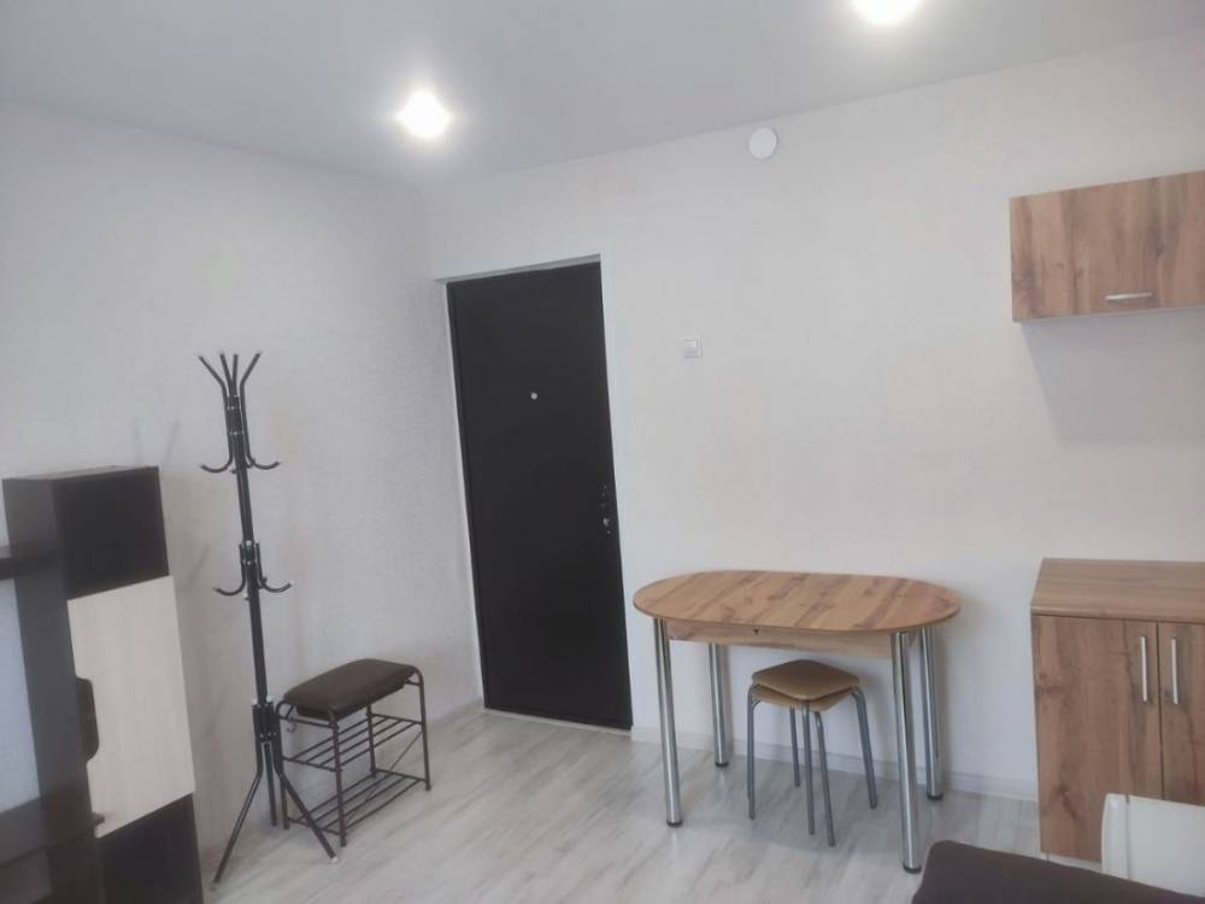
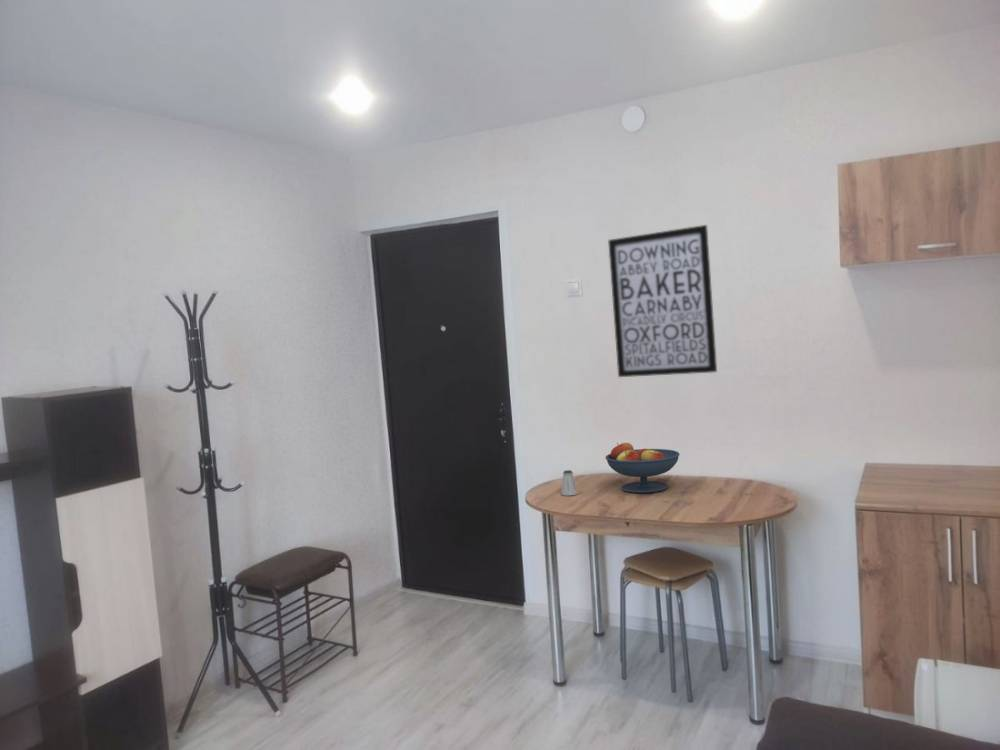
+ fruit bowl [605,442,681,494]
+ saltshaker [560,469,579,496]
+ wall art [607,224,718,378]
